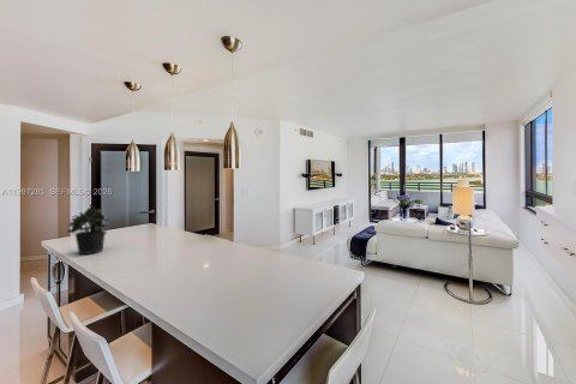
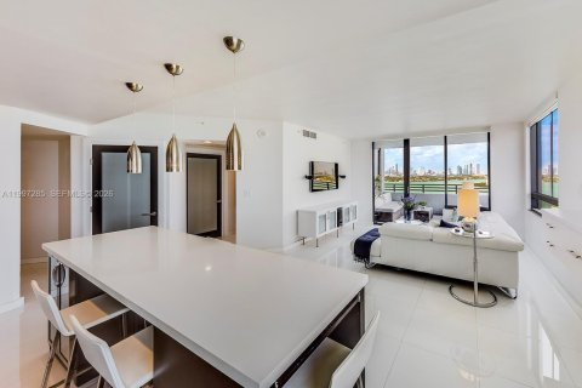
- potted plant [66,205,109,256]
